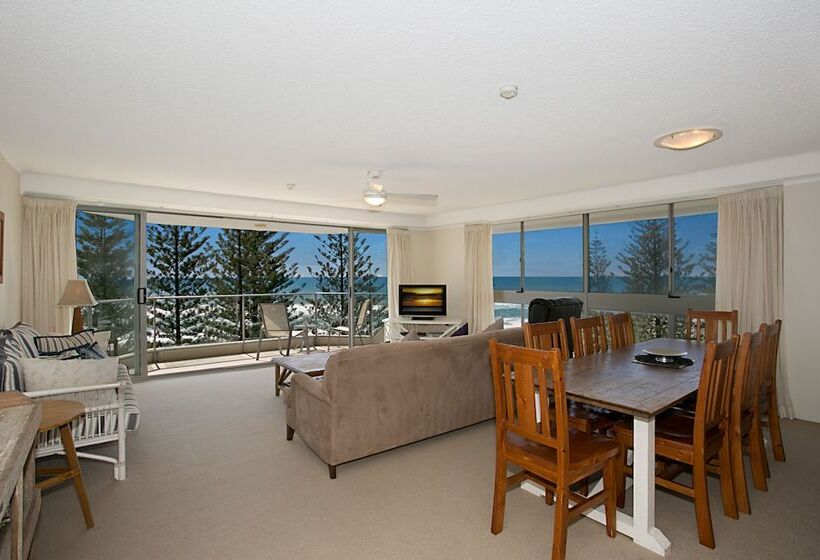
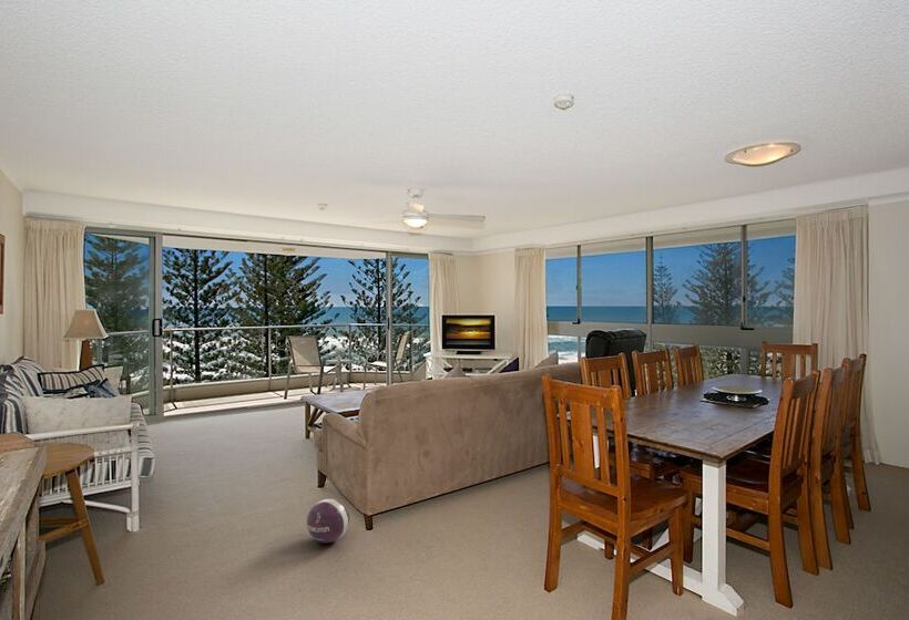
+ ball [306,497,350,544]
